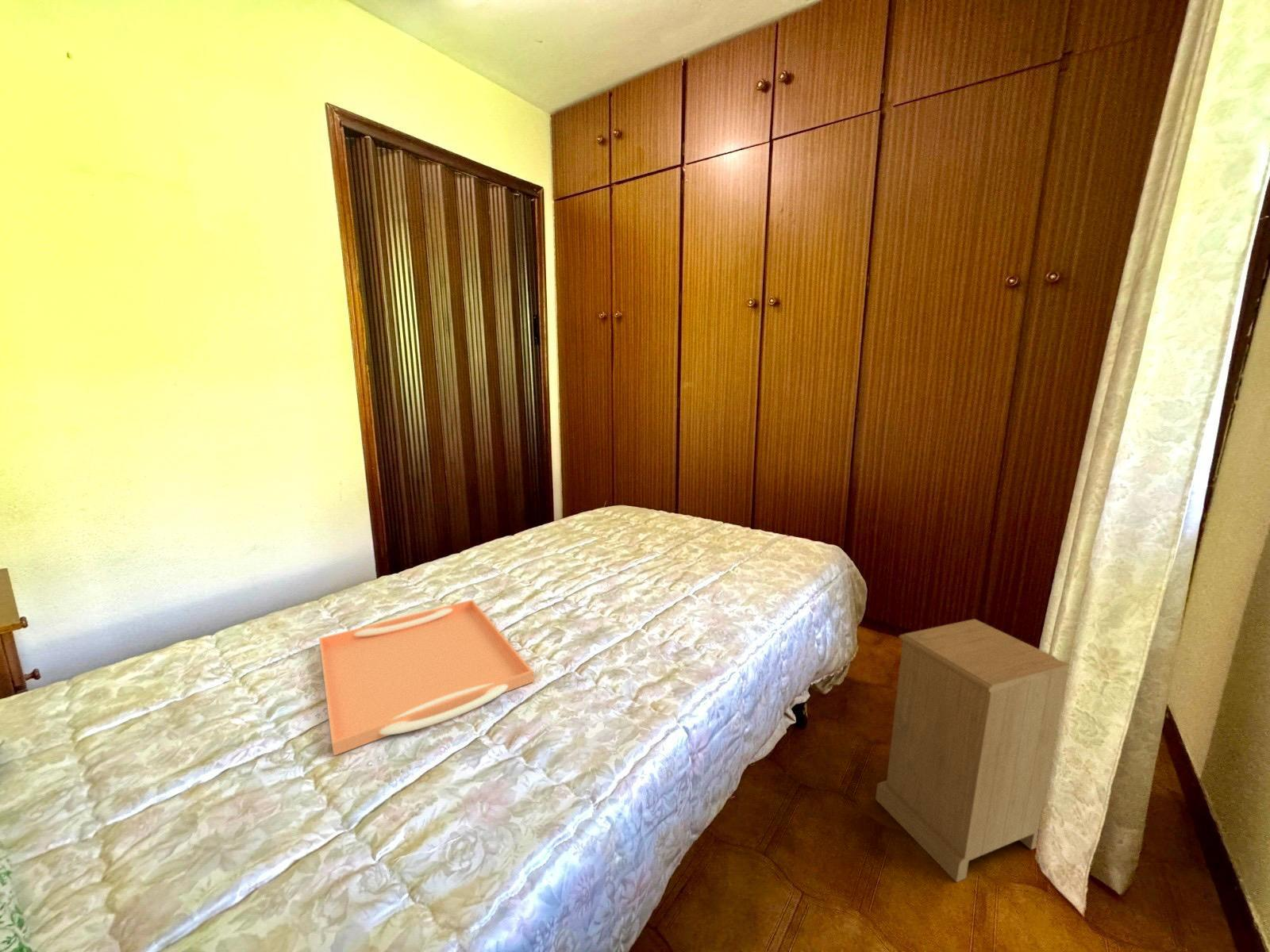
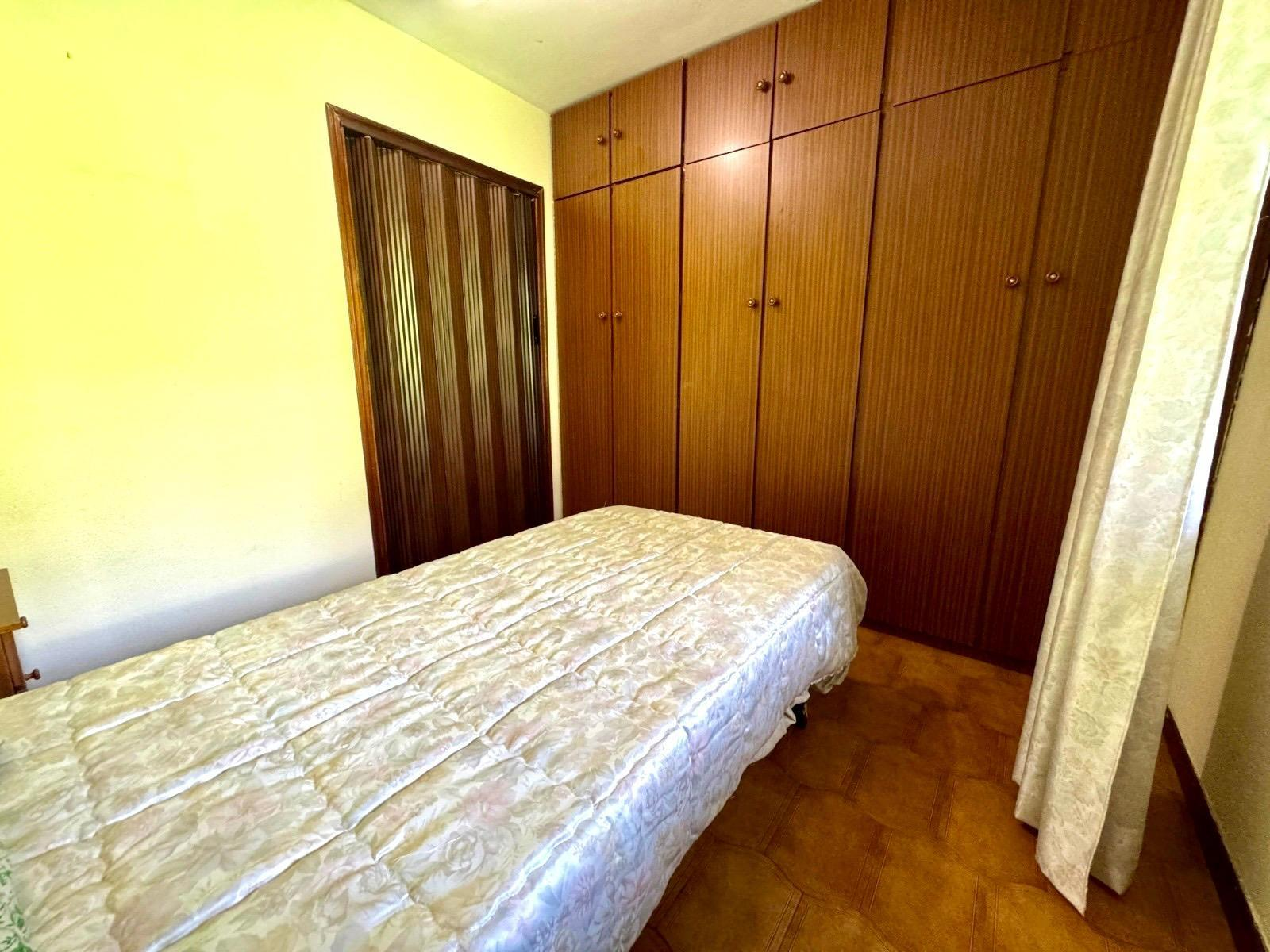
- serving tray [318,599,535,757]
- nightstand [875,618,1070,883]
